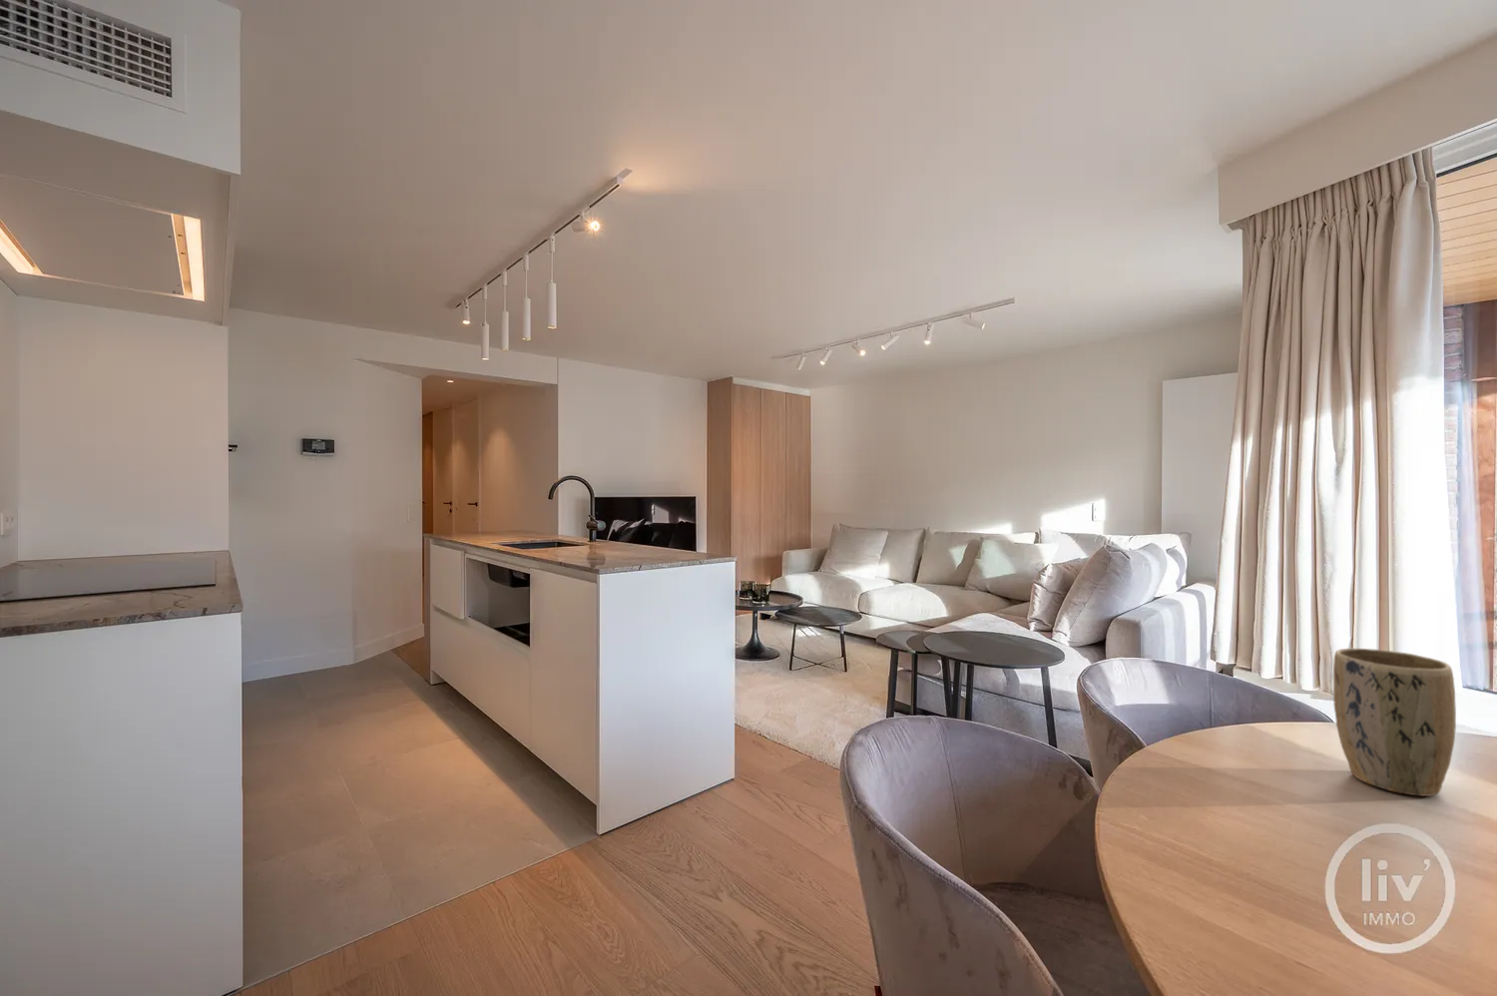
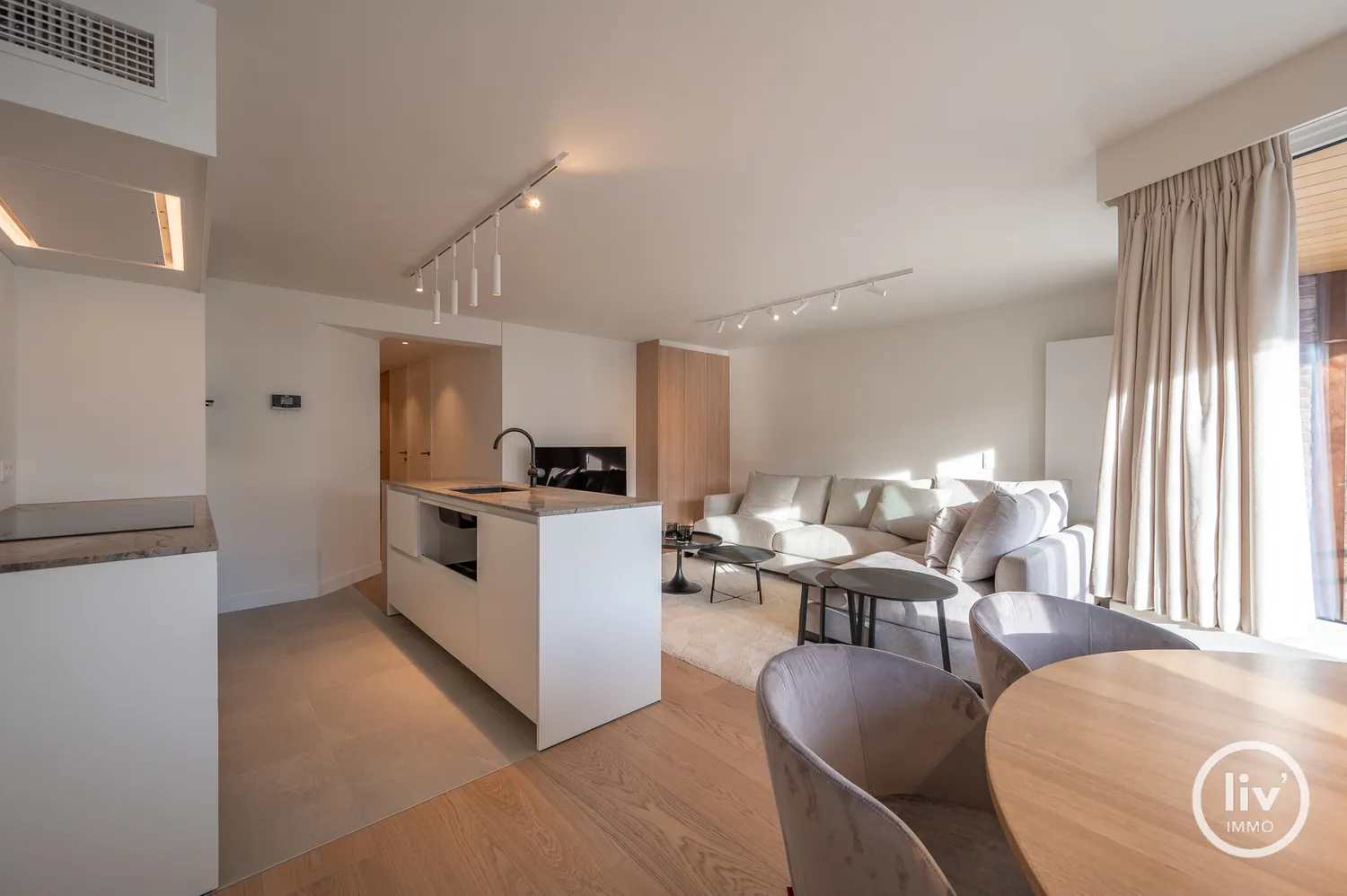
- plant pot [1333,648,1457,797]
